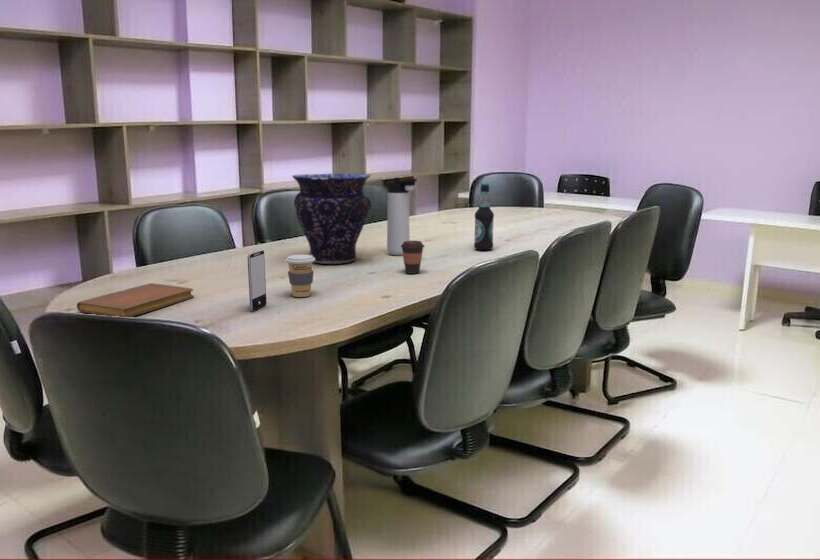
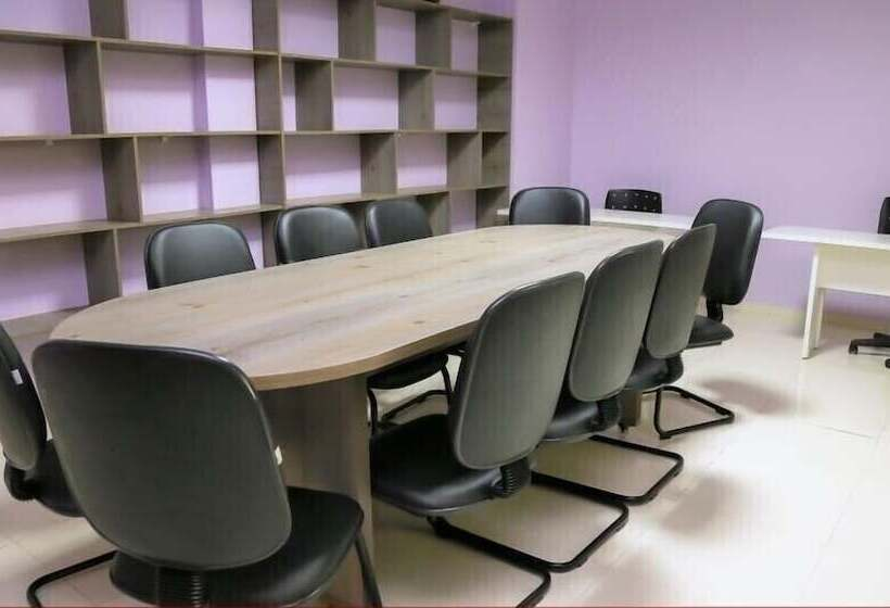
- bottle [473,183,495,251]
- smartphone [247,249,267,312]
- thermos bottle [386,177,418,256]
- coffee cup [400,240,426,275]
- coffee cup [284,254,315,298]
- notebook [76,282,195,318]
- vase [291,172,372,265]
